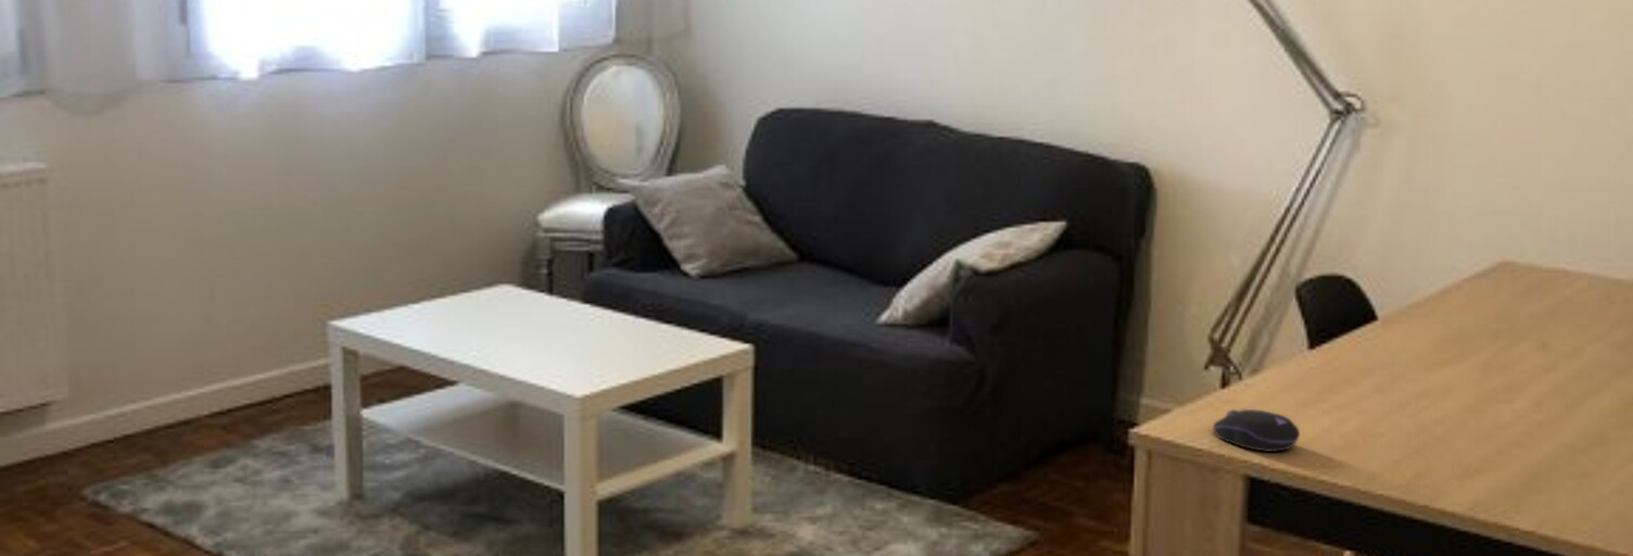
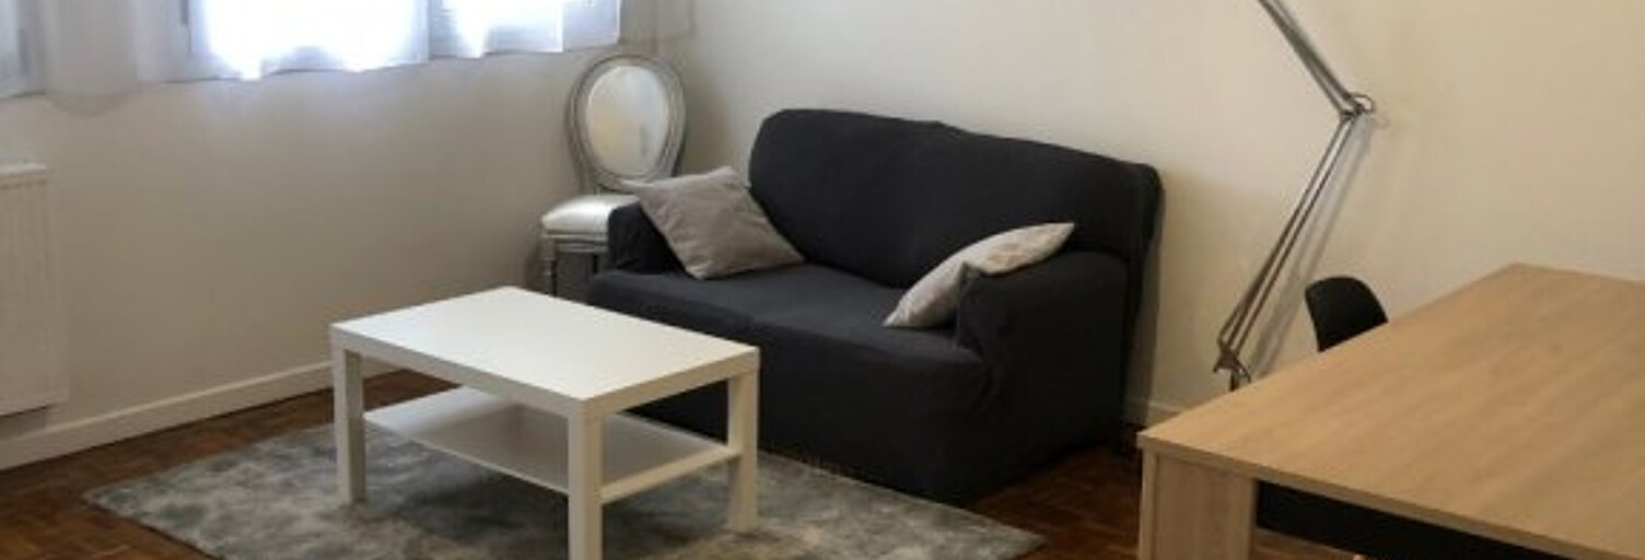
- computer mouse [1212,408,1301,453]
